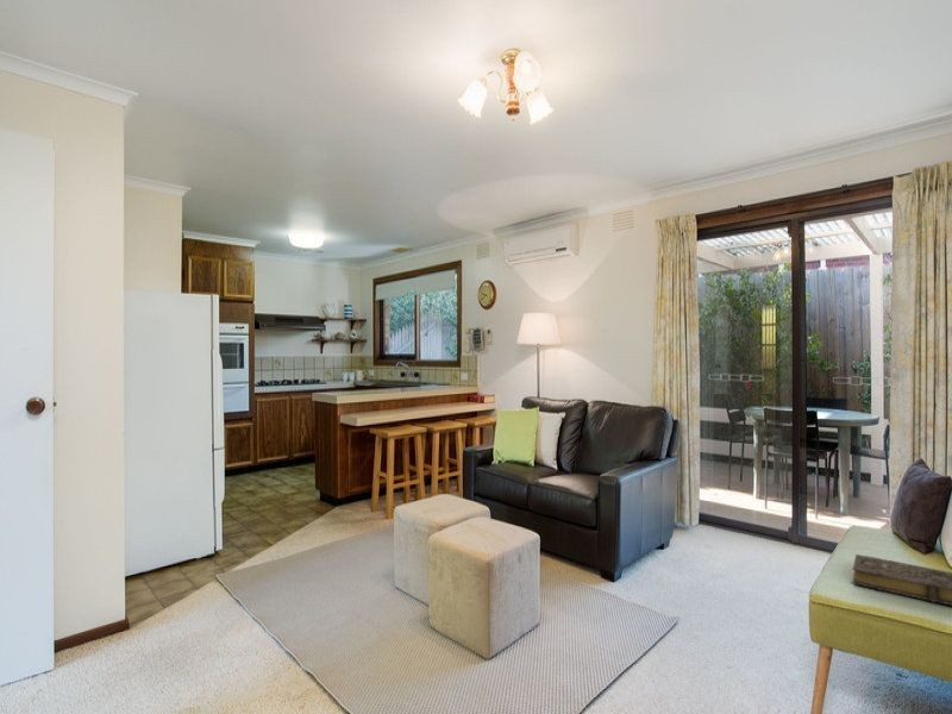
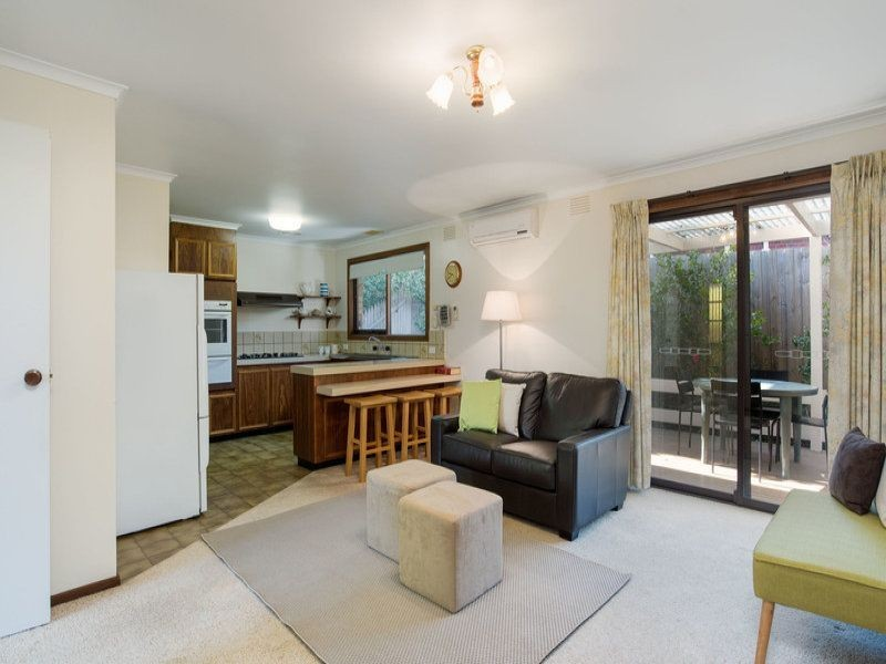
- book [851,553,952,606]
